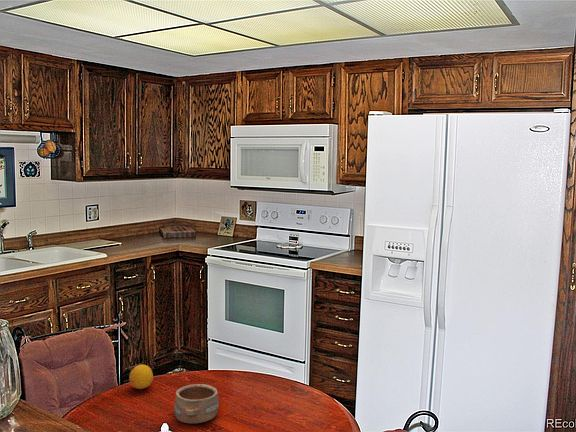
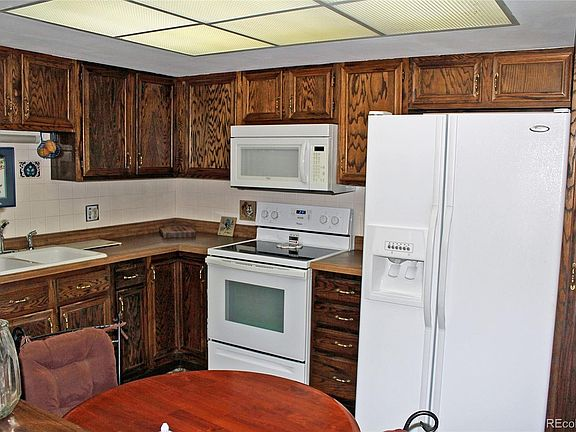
- fruit [128,363,154,390]
- pottery [173,383,220,425]
